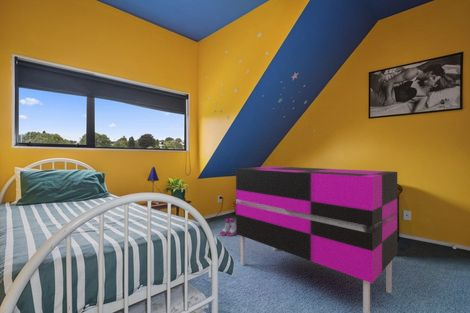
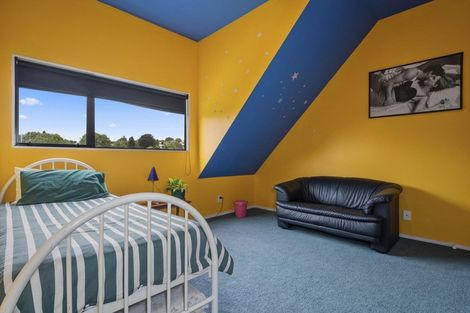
- boots [219,217,237,237]
- dresser [235,166,398,313]
